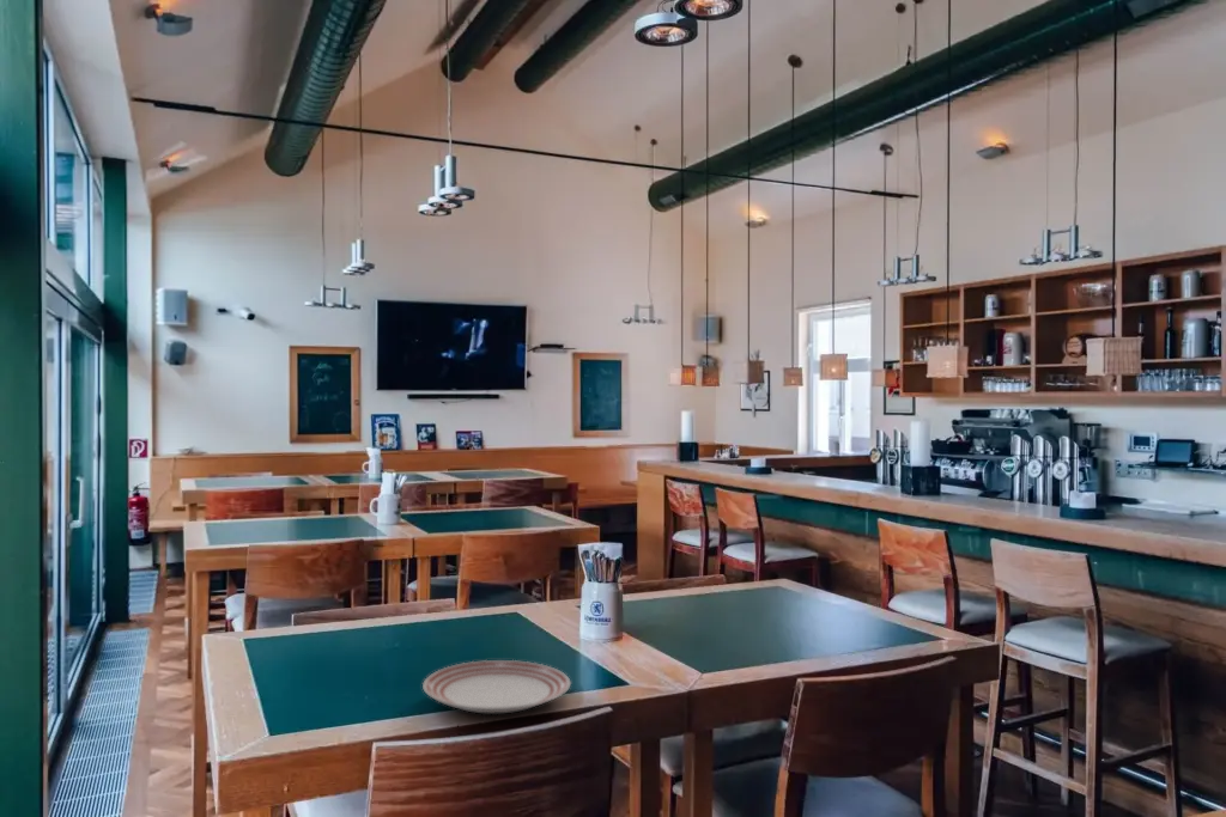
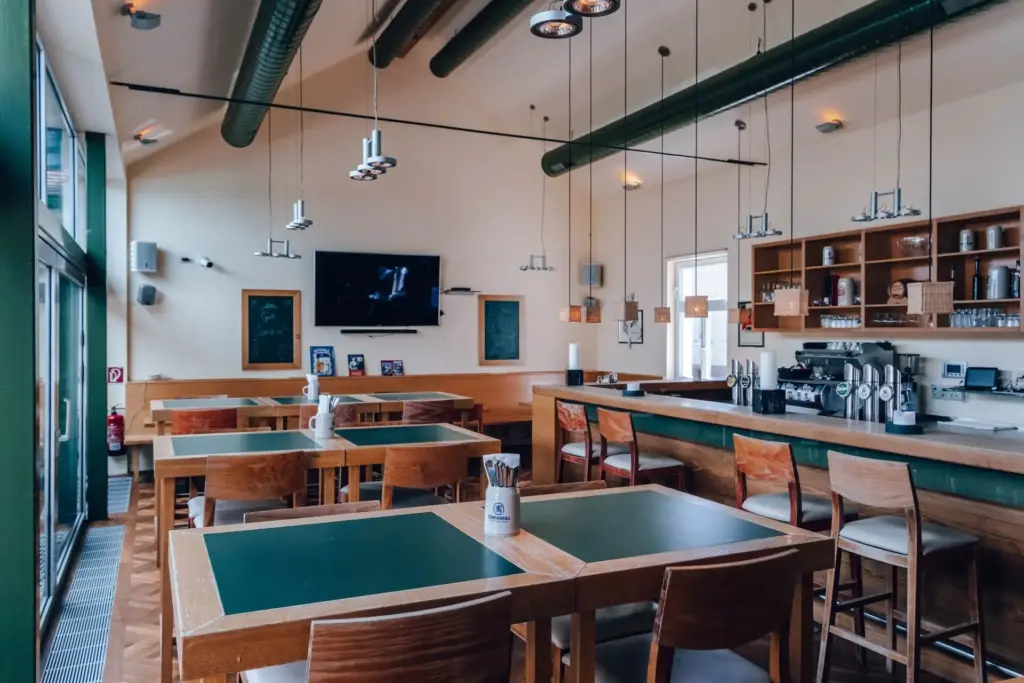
- dinner plate [421,659,572,714]
